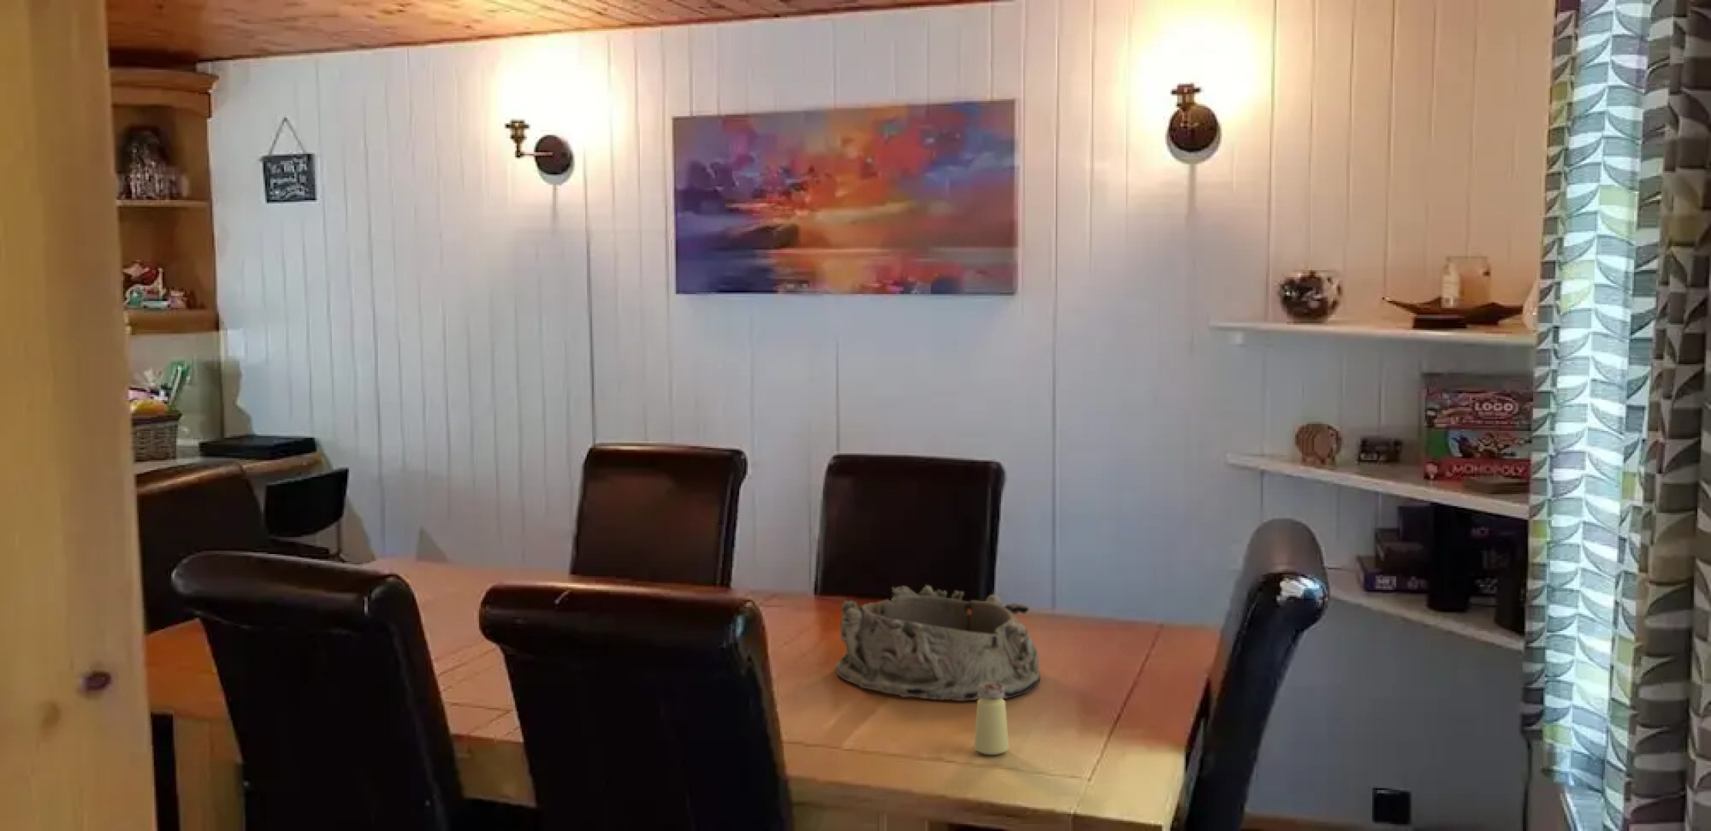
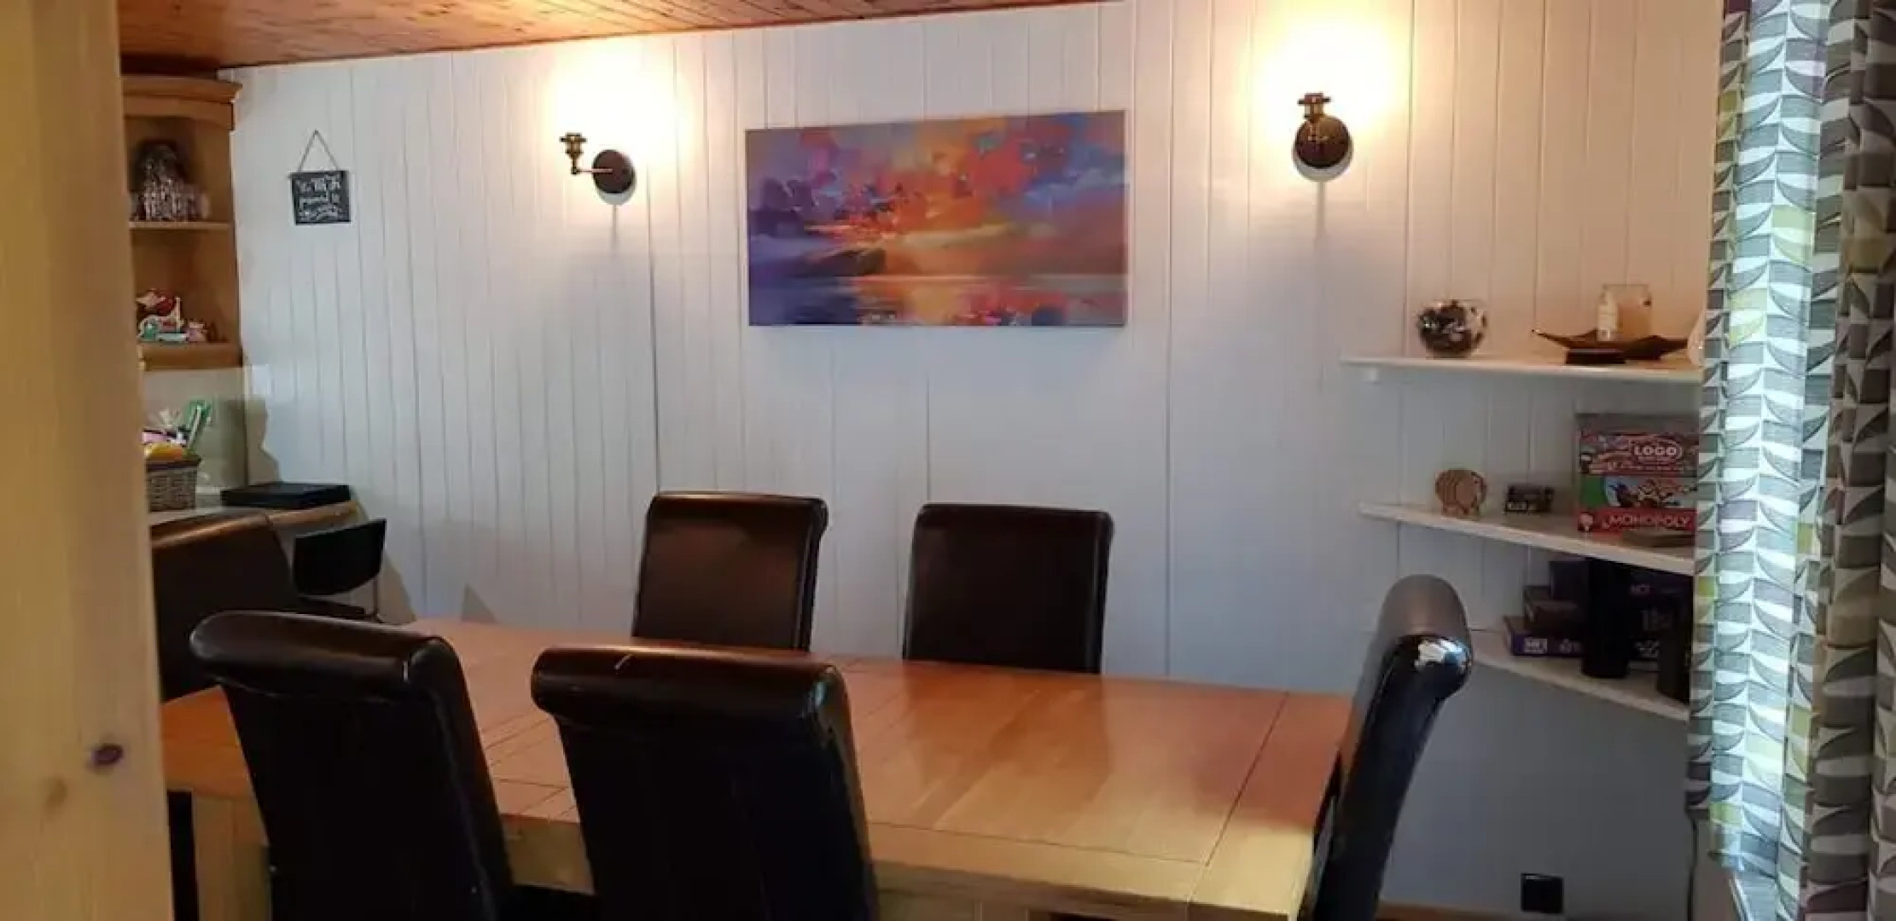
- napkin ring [834,585,1041,701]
- saltshaker [973,682,1009,756]
